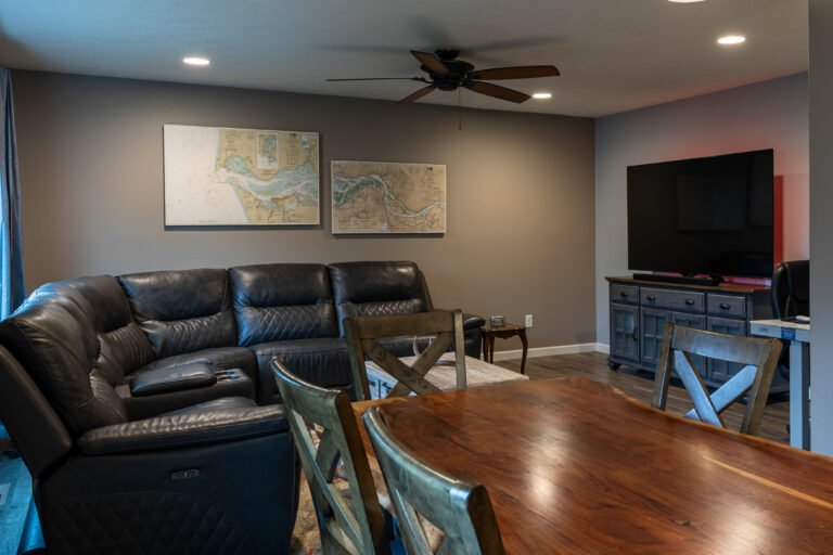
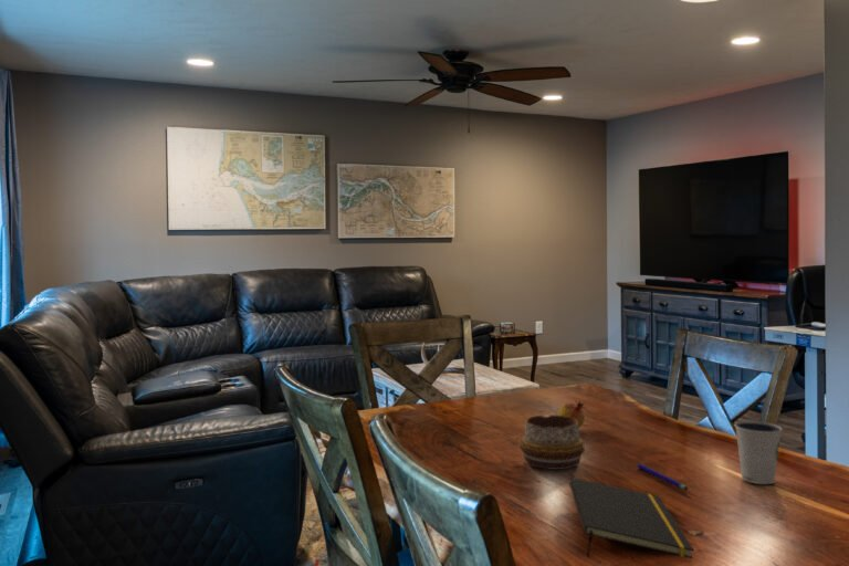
+ pen [637,463,689,492]
+ dixie cup [734,420,784,485]
+ fruit [557,399,587,429]
+ decorative bowl [520,415,586,471]
+ notepad [568,476,695,559]
